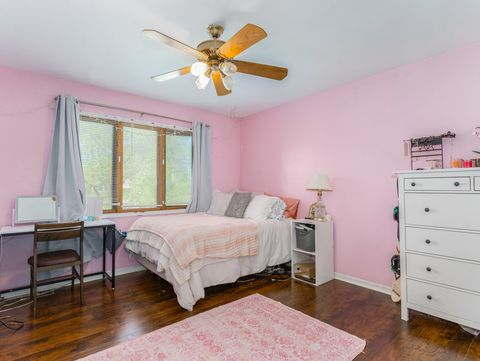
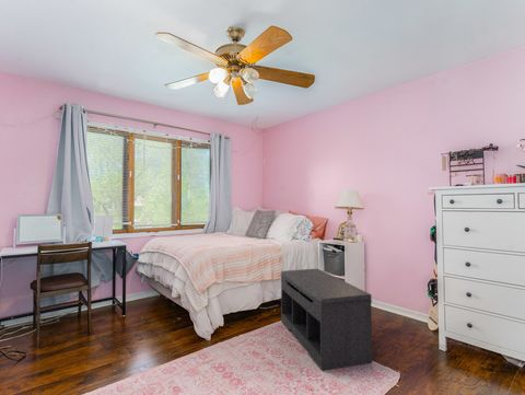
+ bench [280,268,373,372]
